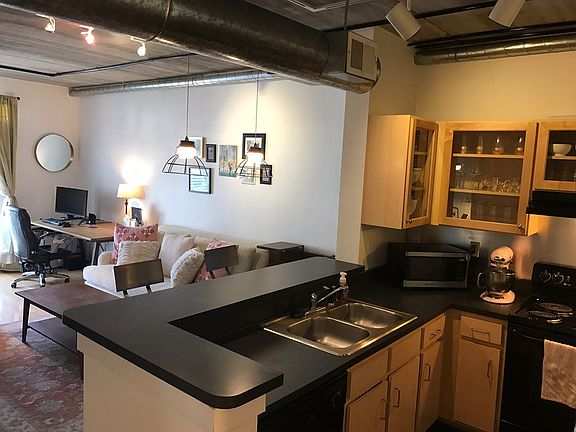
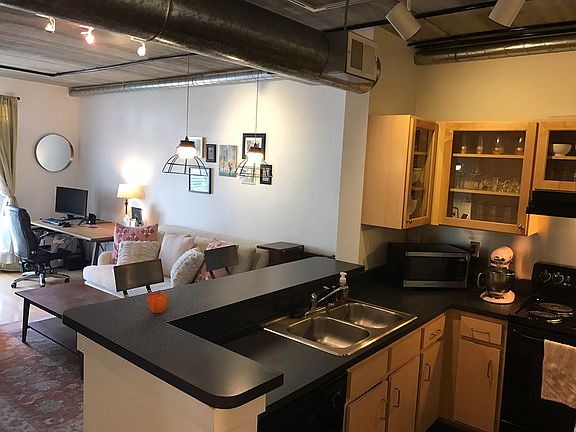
+ fruit [146,289,170,314]
